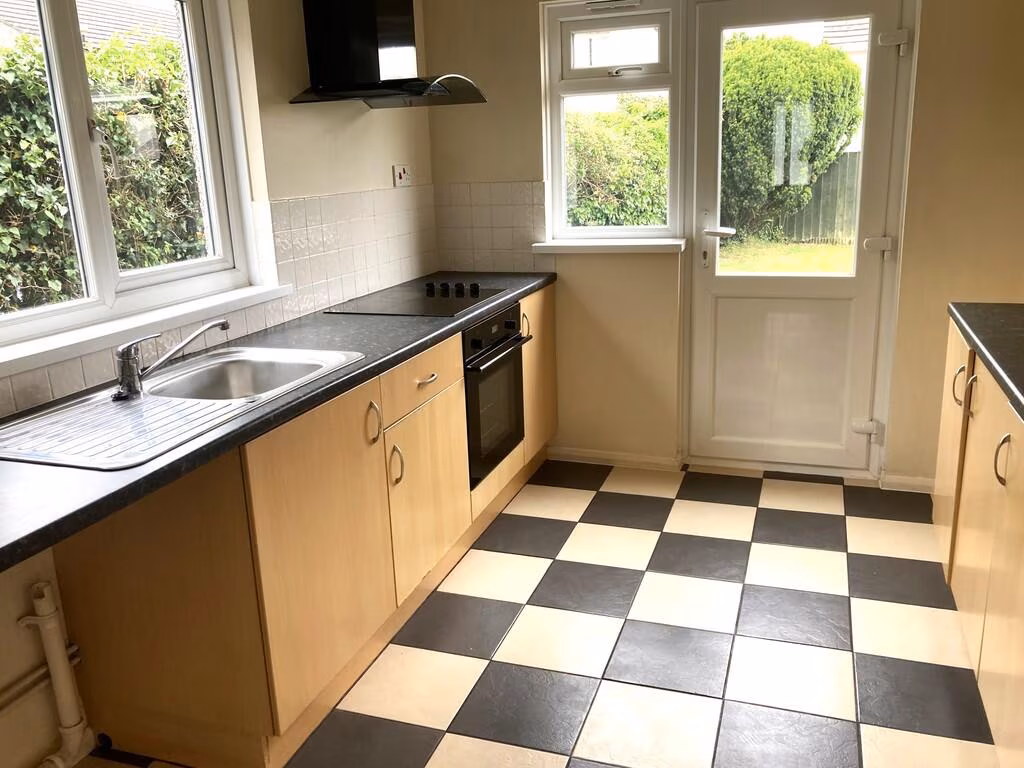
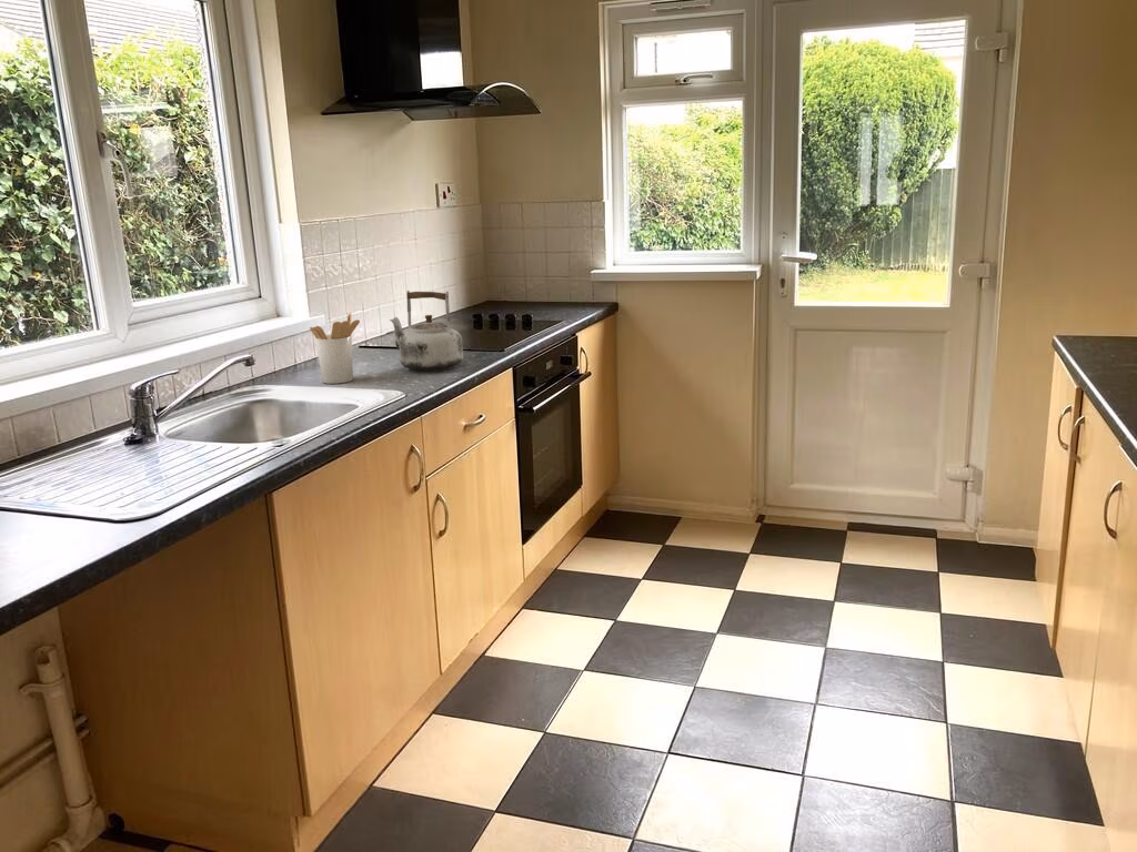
+ utensil holder [309,312,361,385]
+ kettle [389,290,464,372]
